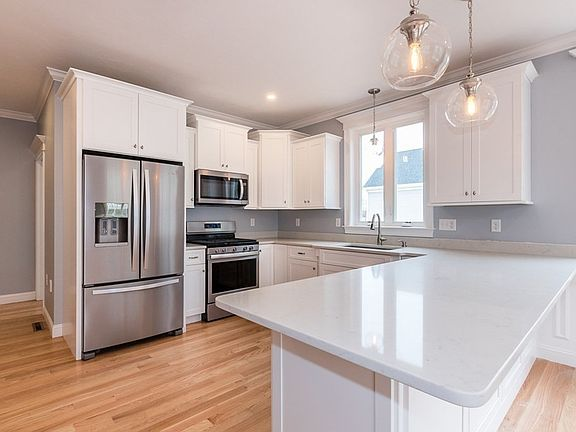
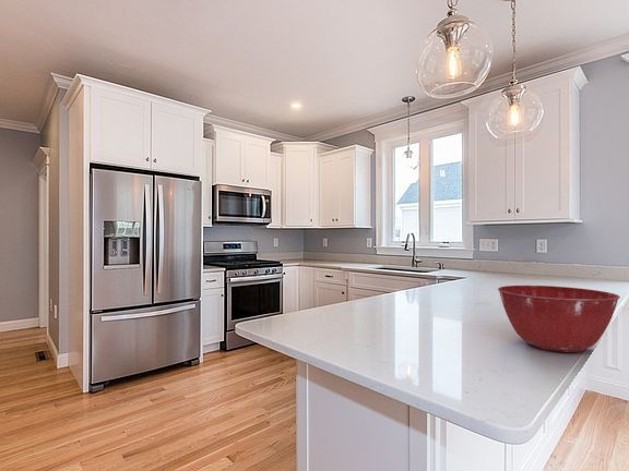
+ mixing bowl [497,285,621,353]
